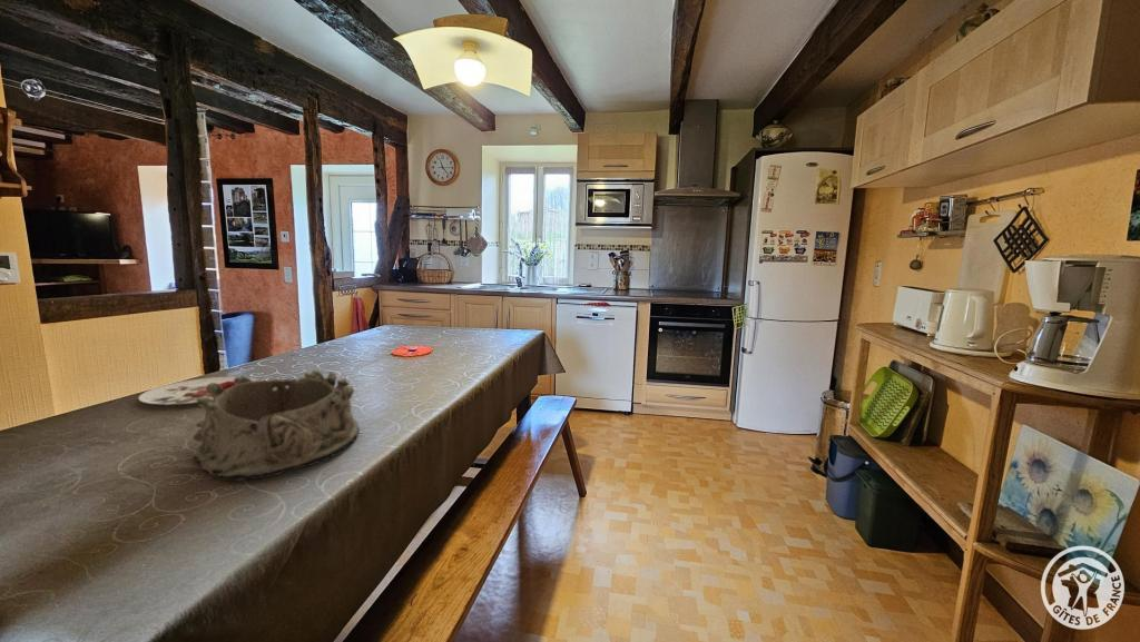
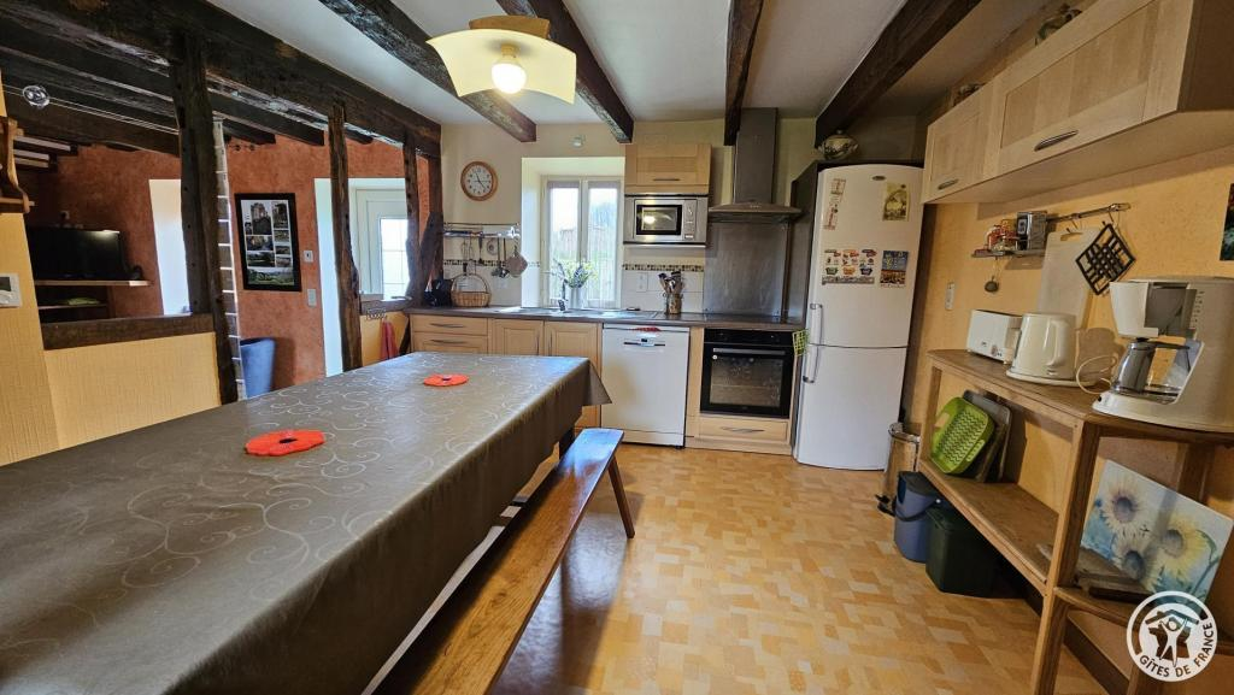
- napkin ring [191,369,361,482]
- plate [137,375,259,406]
